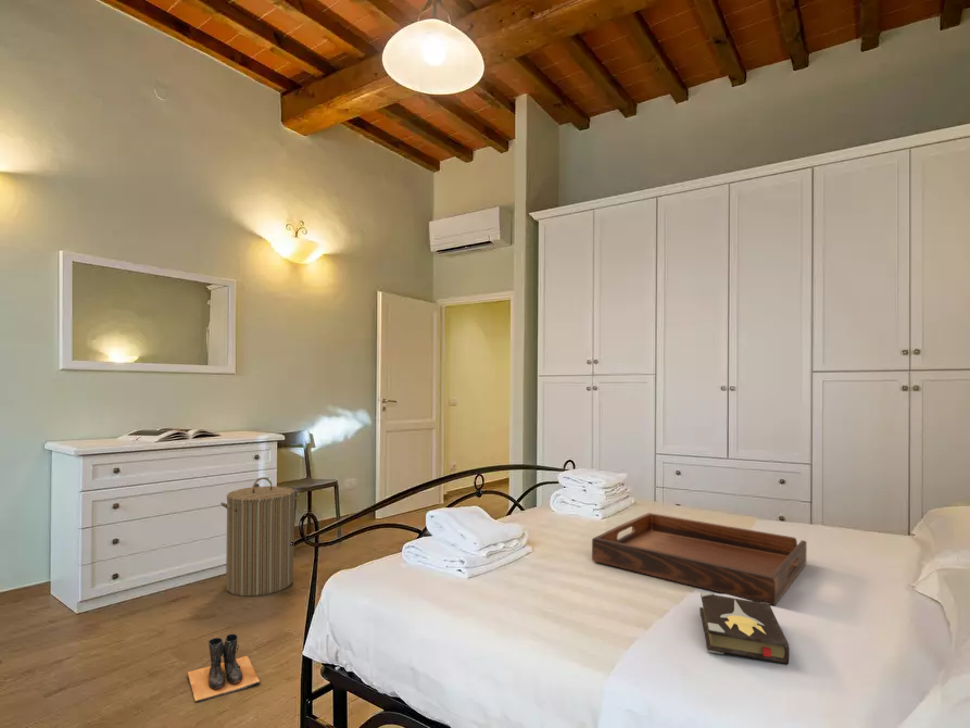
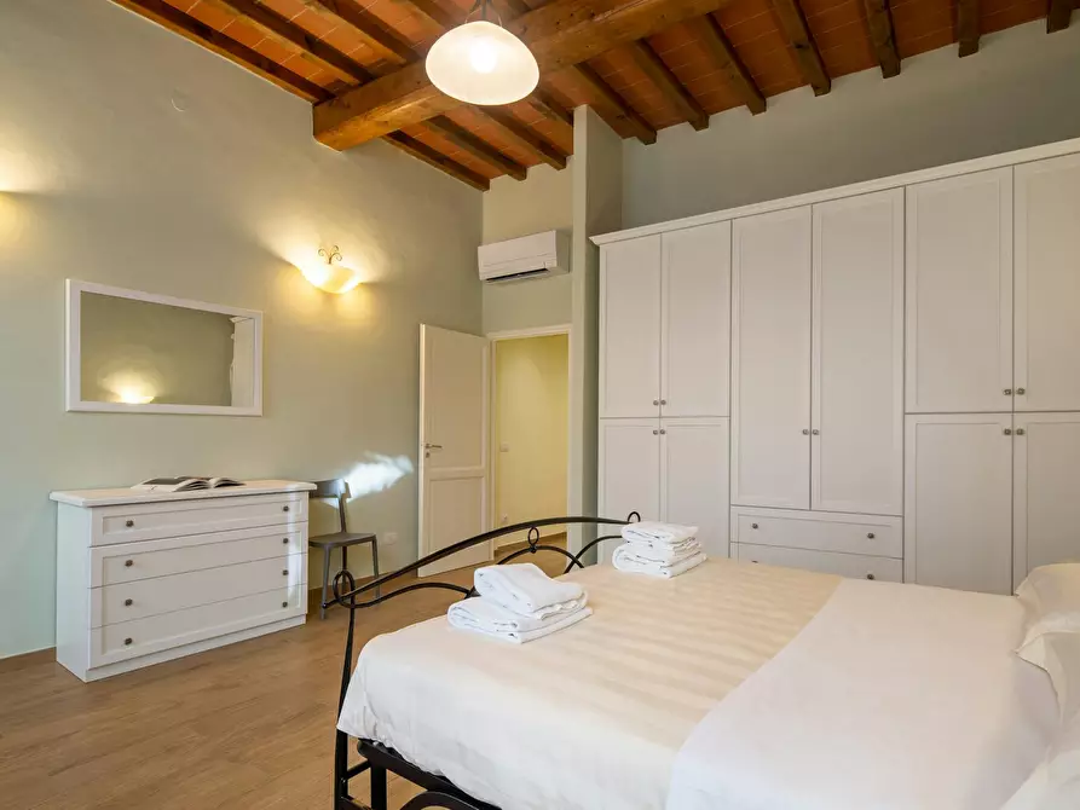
- serving tray [591,512,808,606]
- boots [186,633,262,703]
- hardback book [698,591,791,665]
- laundry hamper [219,476,300,598]
